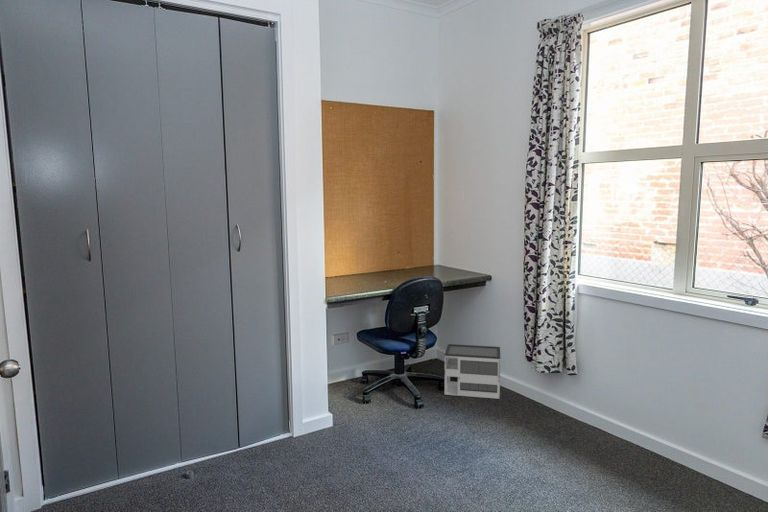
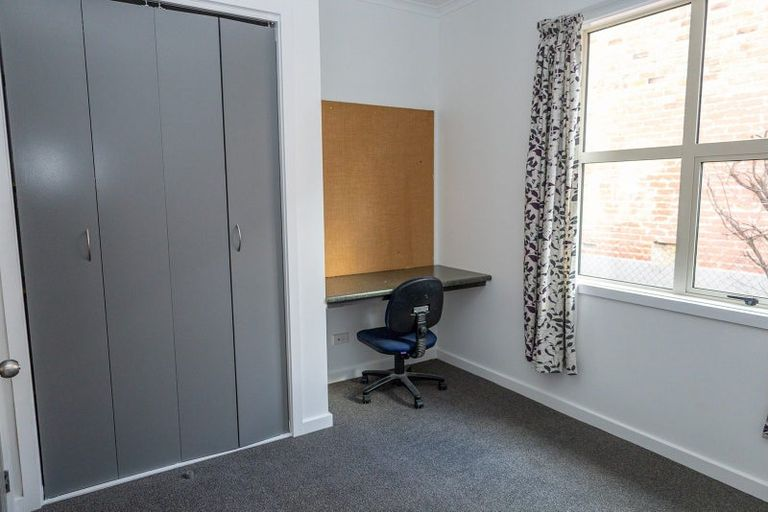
- architectural model [444,343,501,400]
